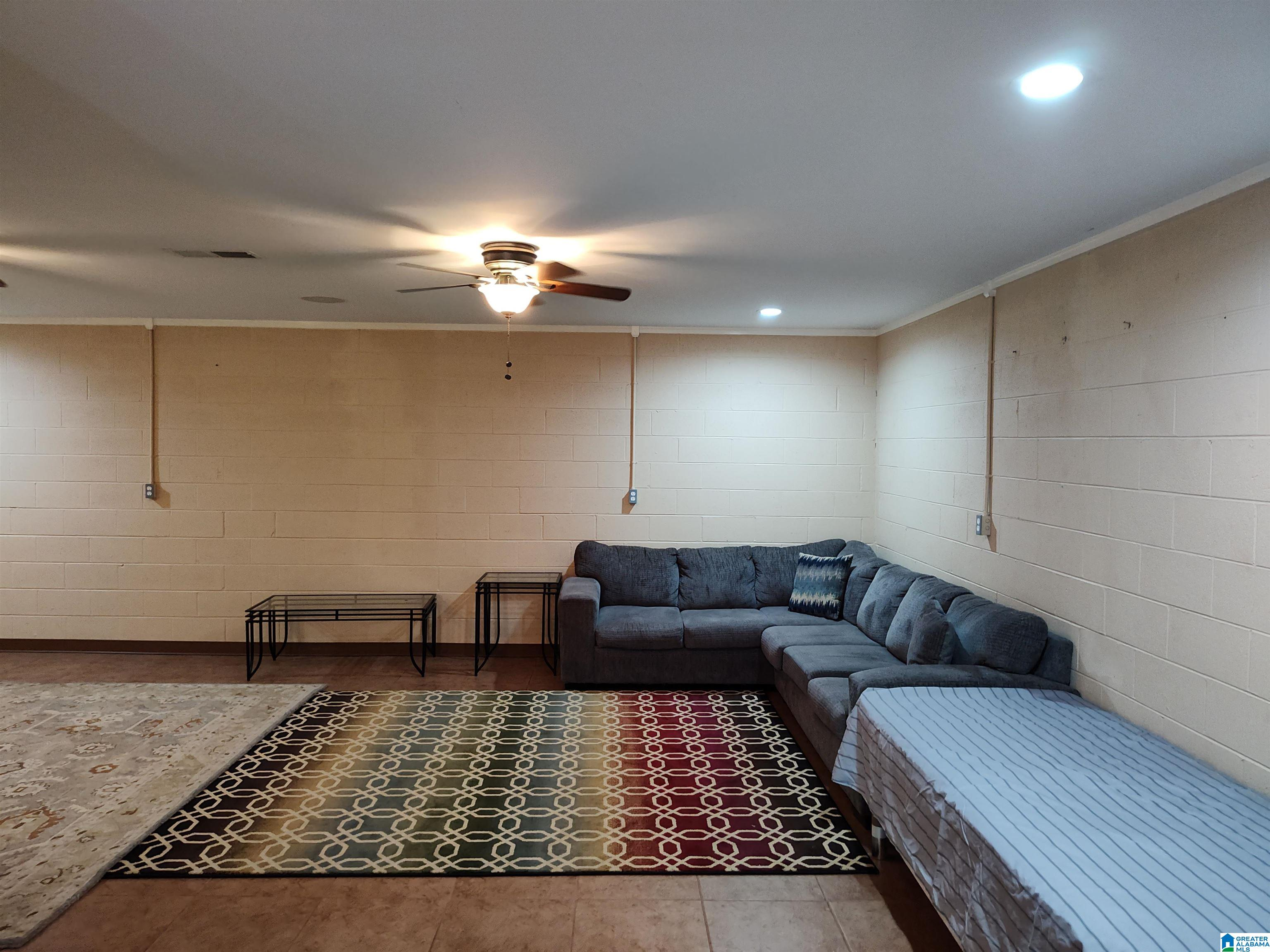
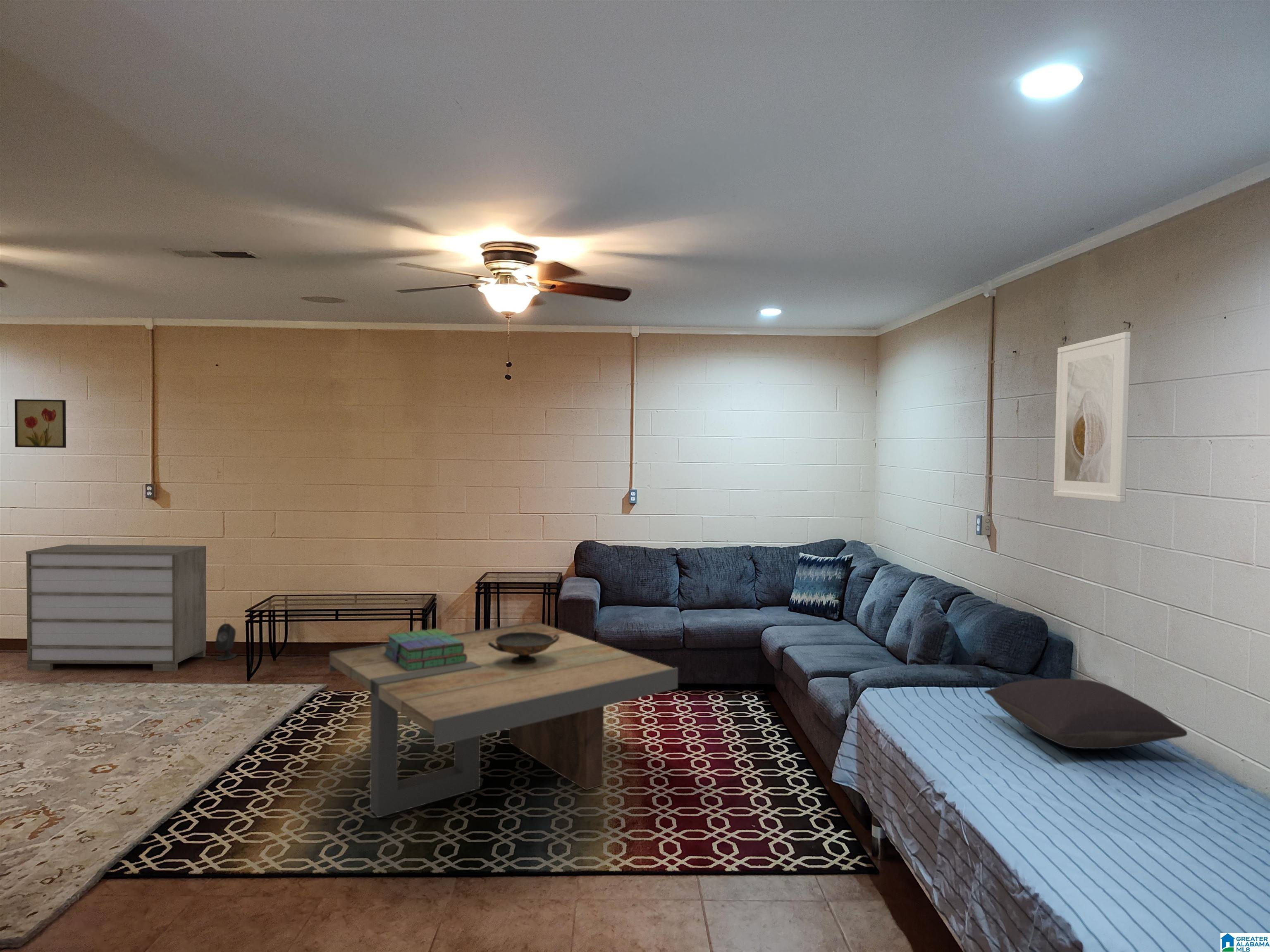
+ dresser [25,544,207,672]
+ coffee table [329,621,678,818]
+ decorative bowl [488,632,559,665]
+ speaker [215,623,237,661]
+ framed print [1053,331,1131,503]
+ pillow [984,678,1188,749]
+ wall art [14,399,67,448]
+ stack of books [384,628,467,671]
